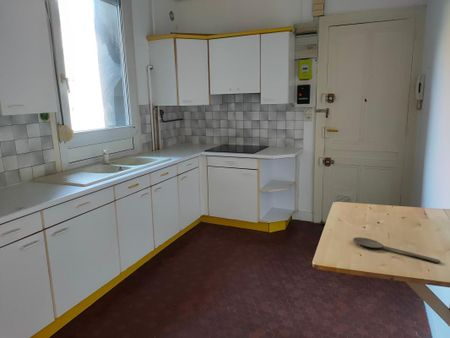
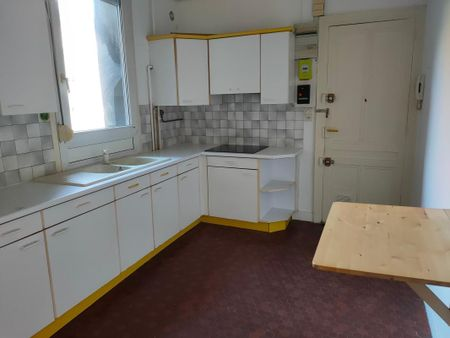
- wooden spoon [352,236,442,264]
